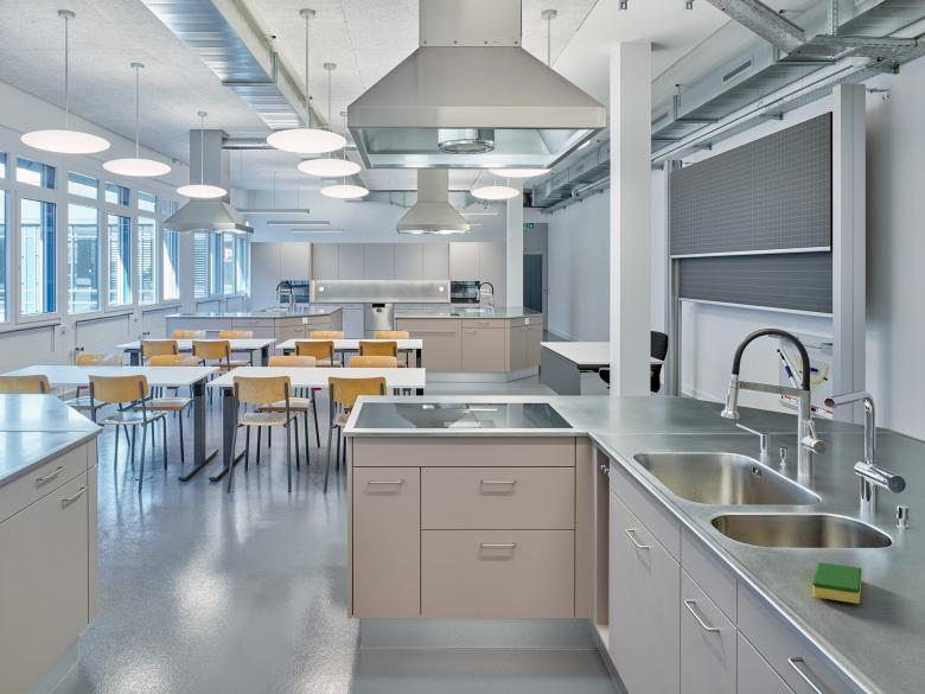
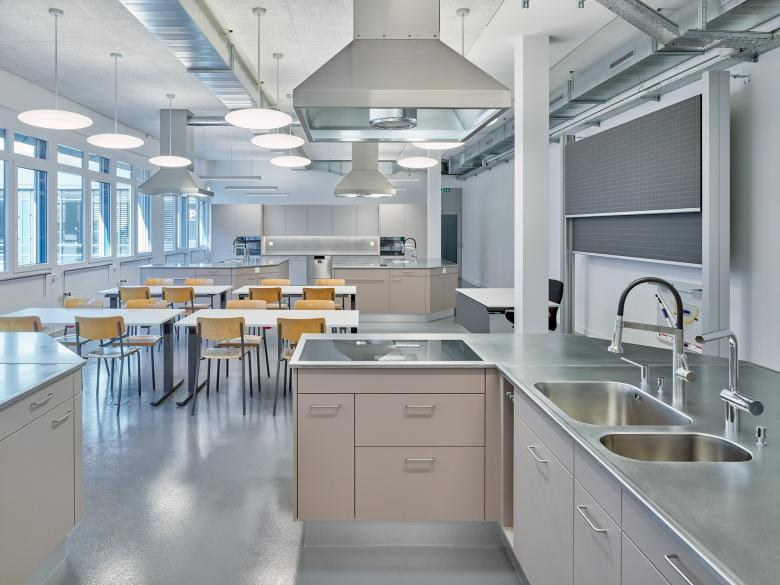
- dish sponge [811,561,863,605]
